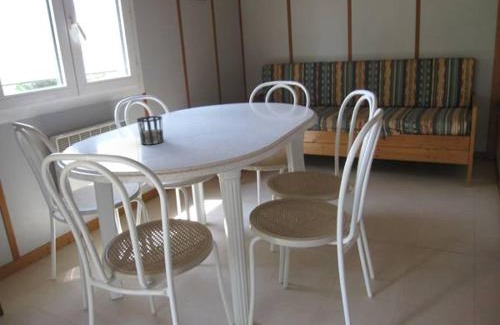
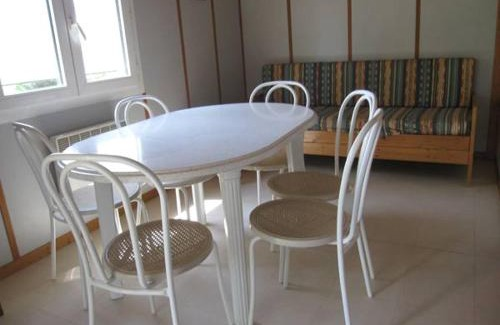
- cup [136,115,164,146]
